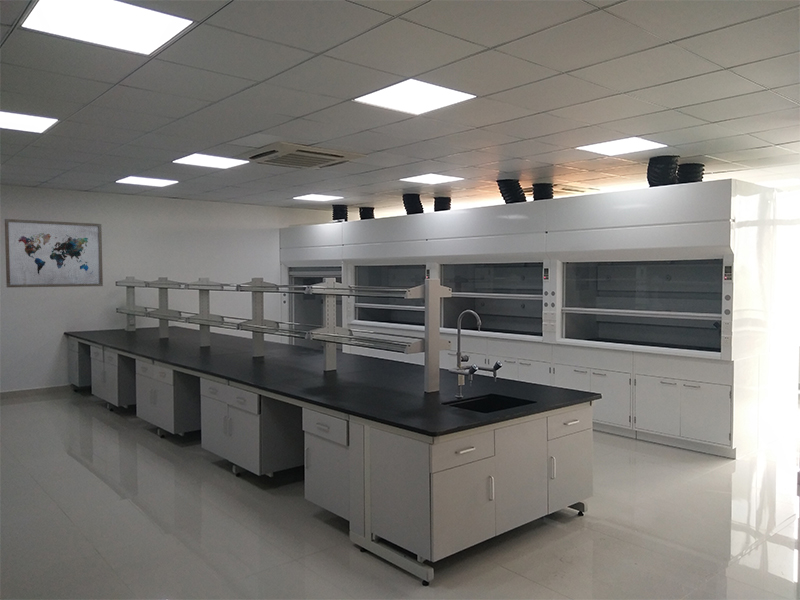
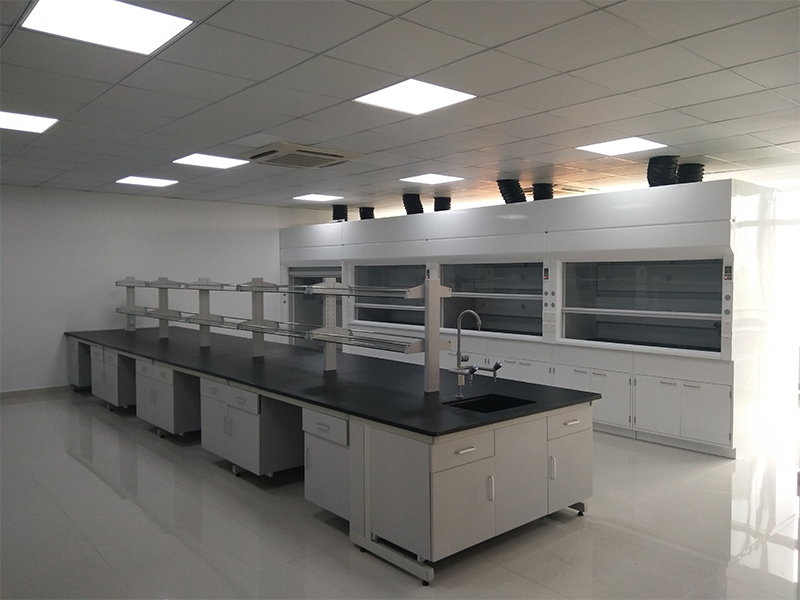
- wall art [4,218,104,288]
